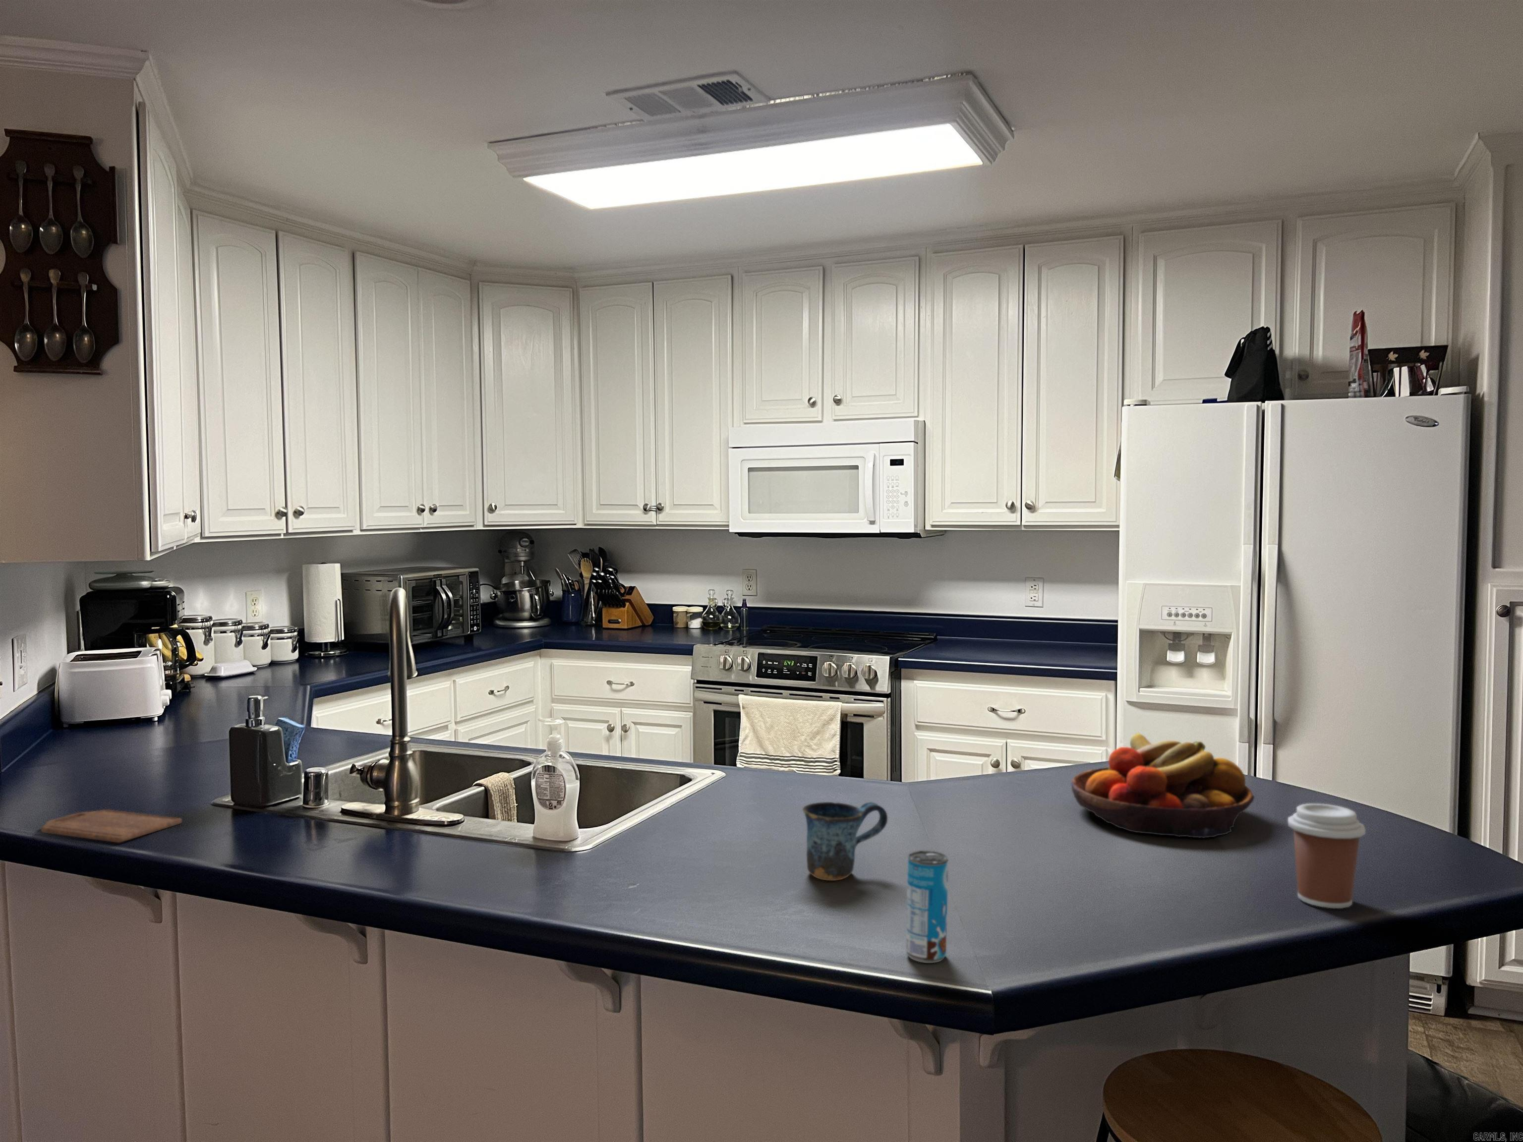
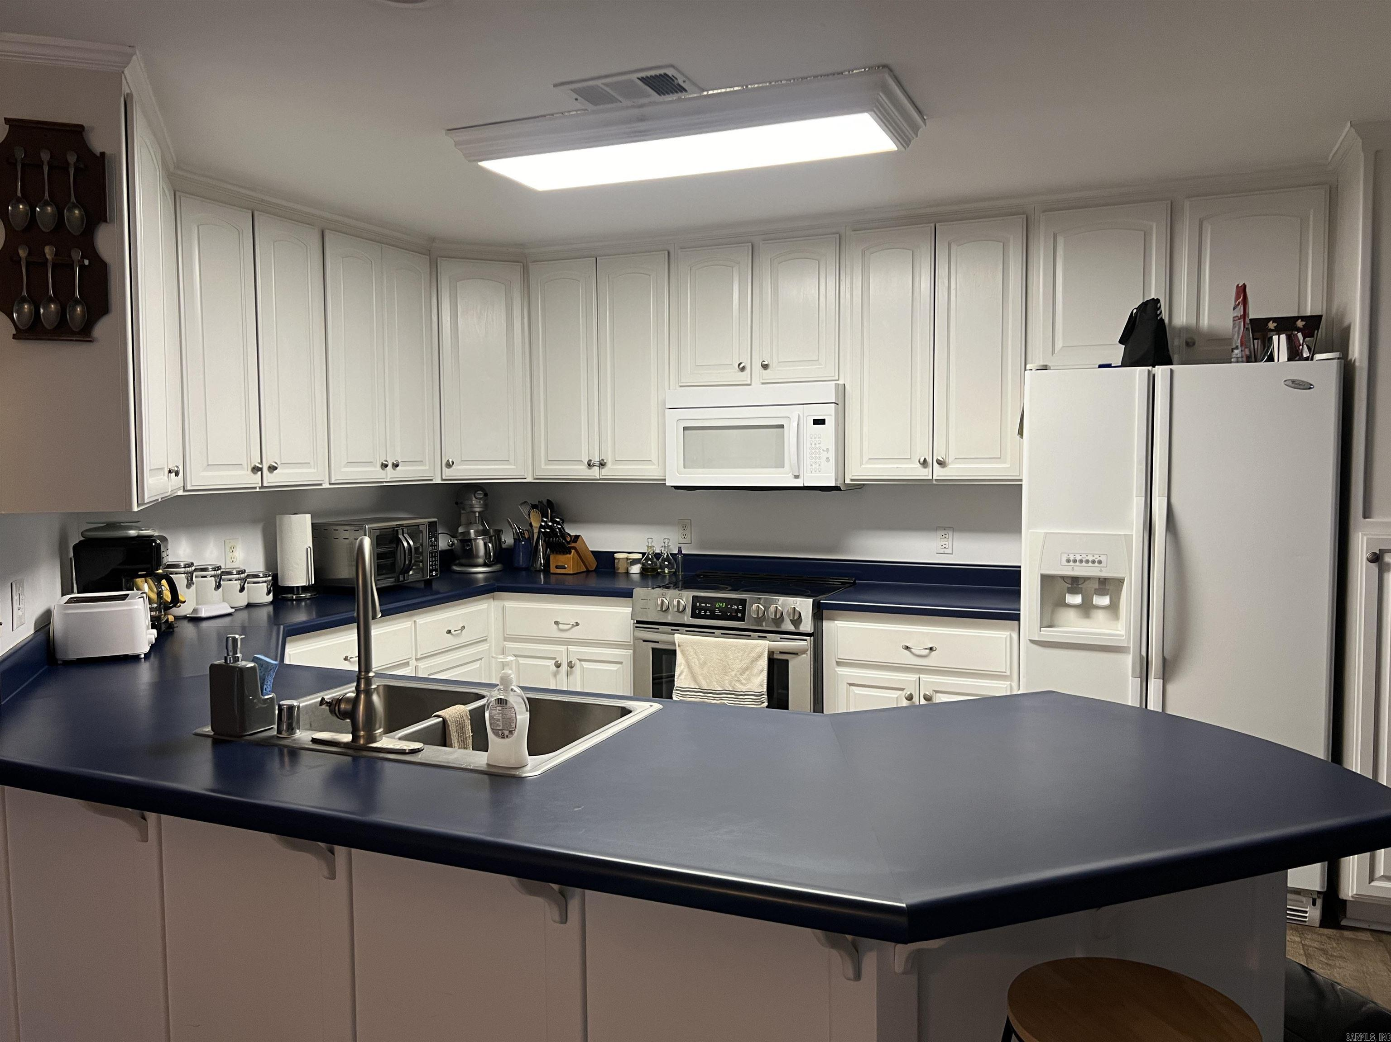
- beverage can [905,851,949,963]
- fruit bowl [1071,732,1254,839]
- coffee cup [1288,803,1366,909]
- cutting board [41,809,182,843]
- mug [802,801,887,882]
